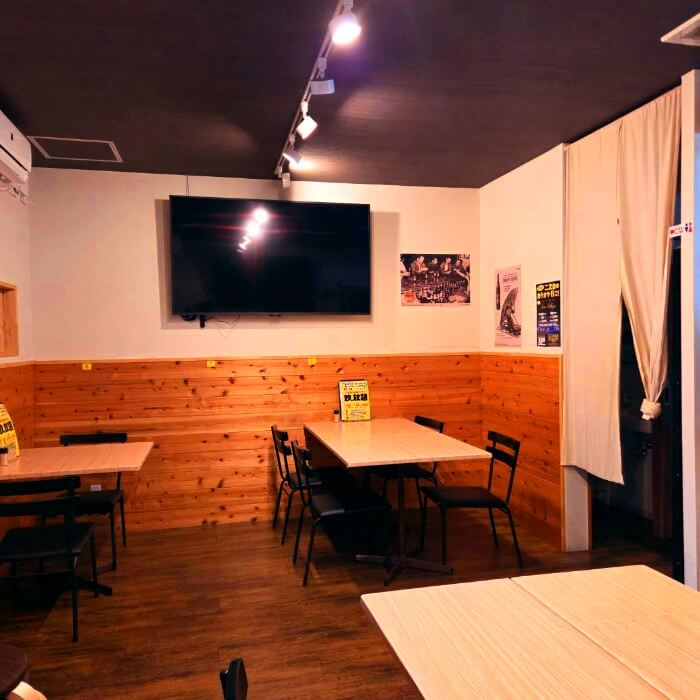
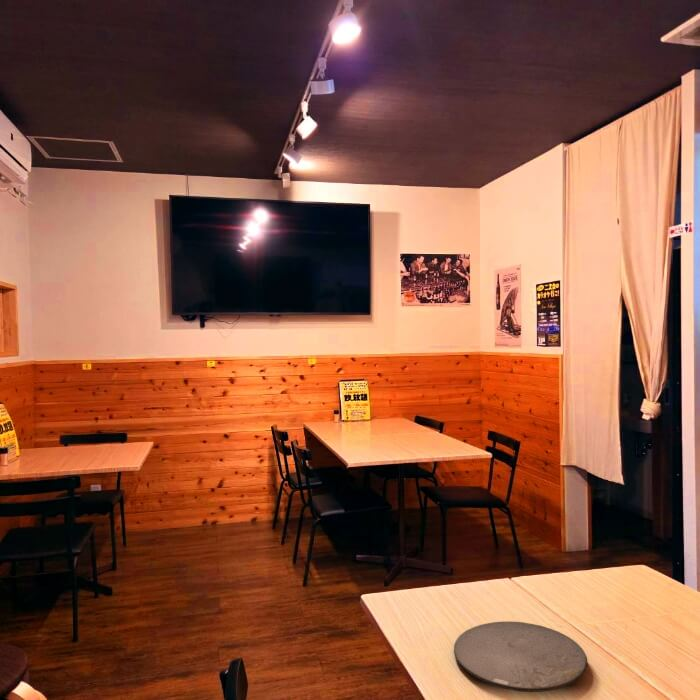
+ plate [453,620,588,693]
